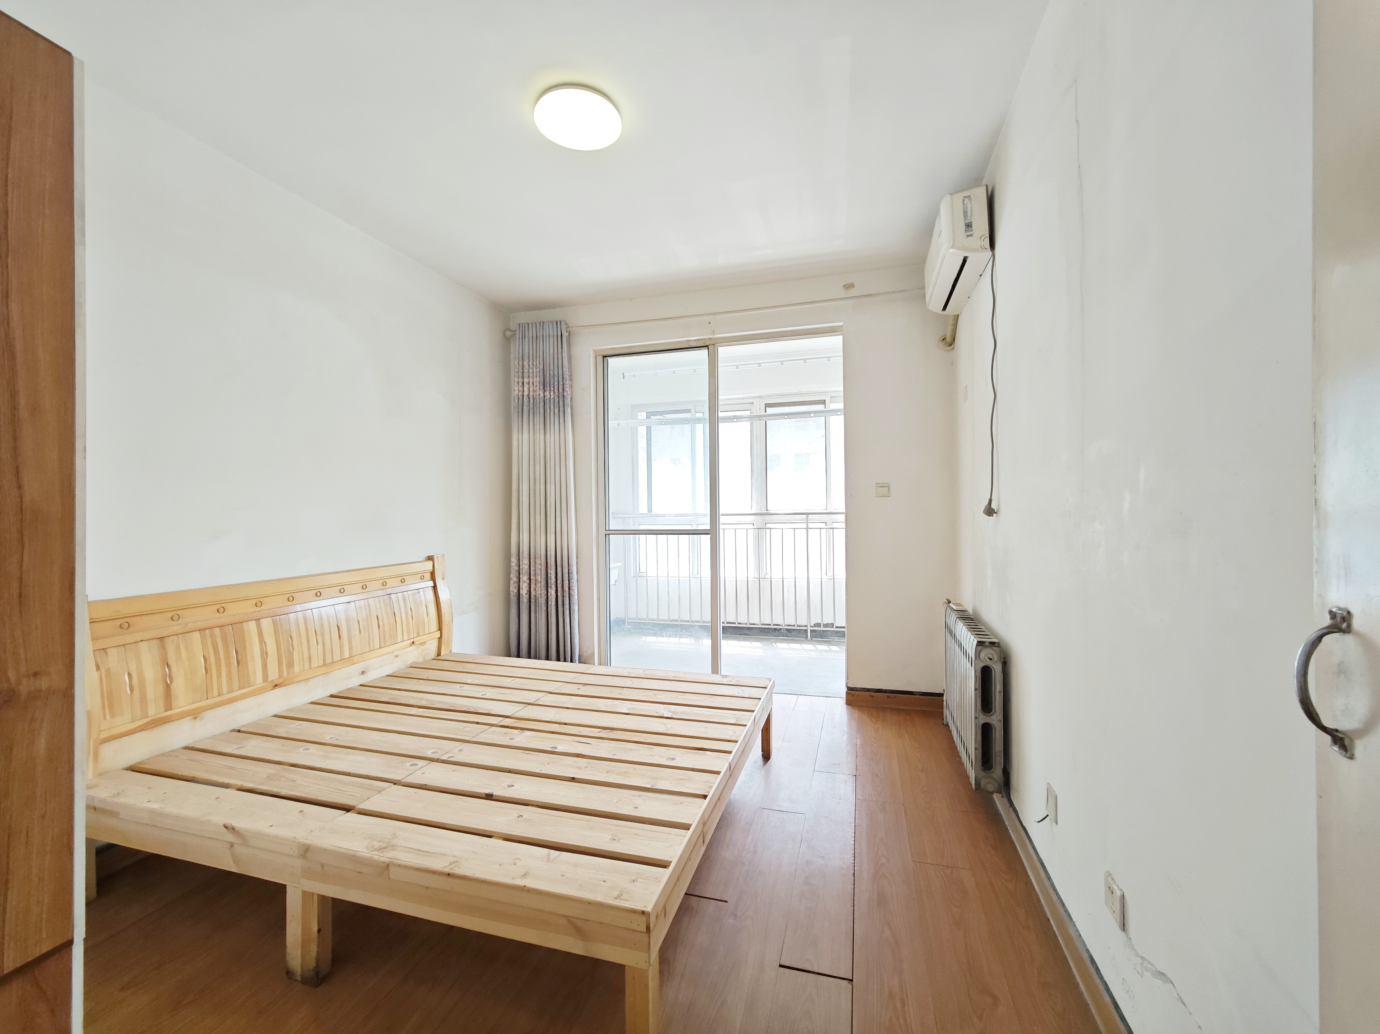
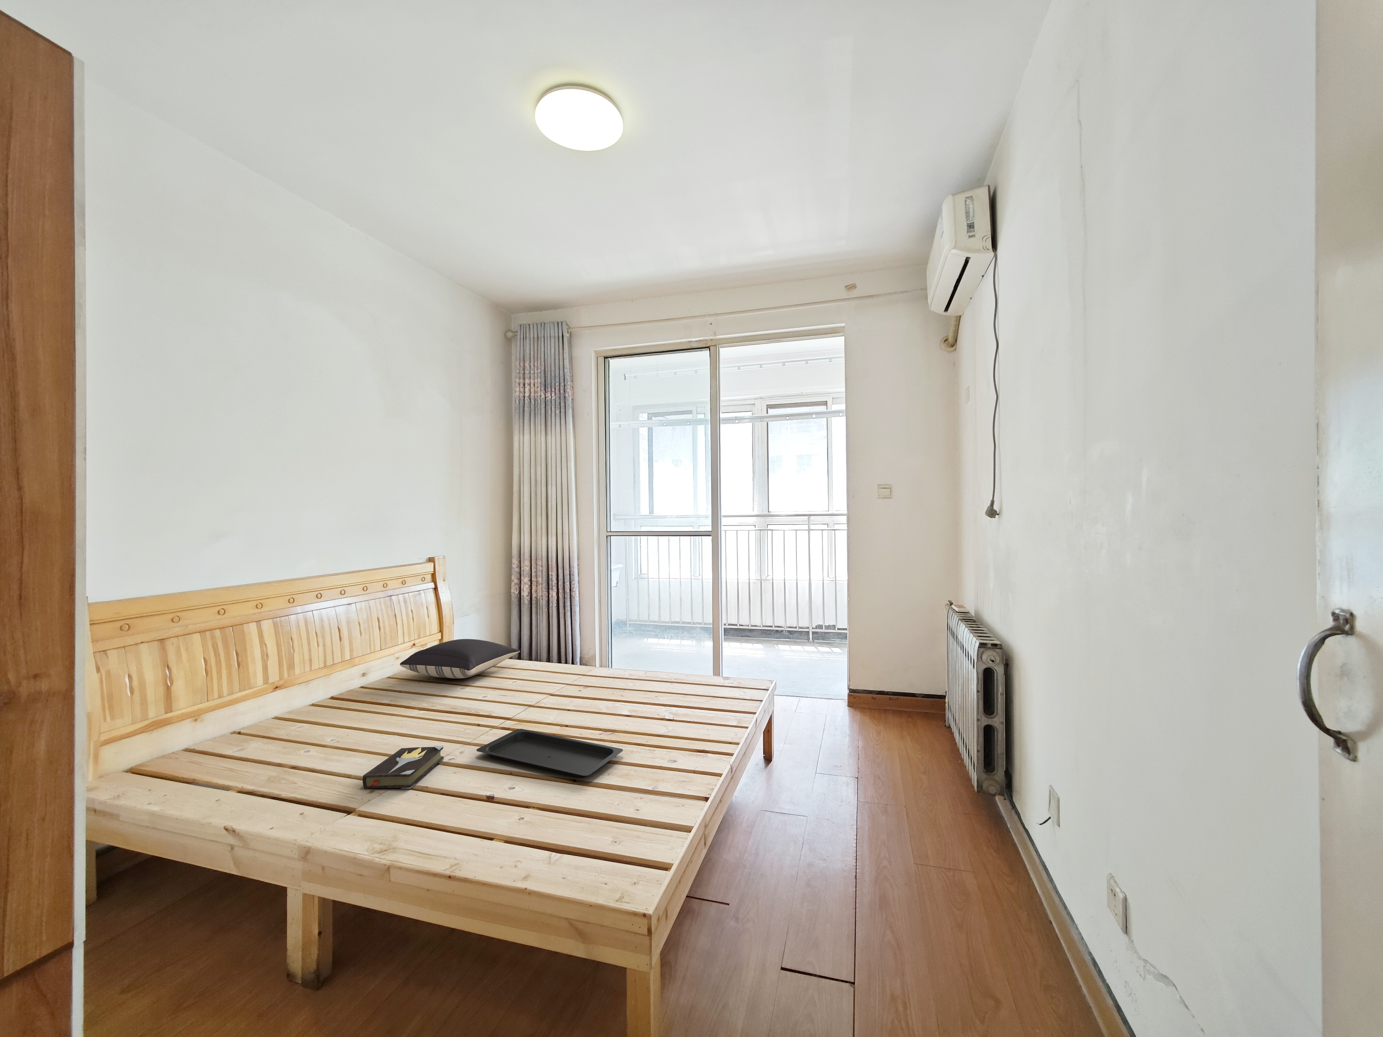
+ pillow [400,638,521,679]
+ serving tray [476,729,623,778]
+ hardback book [363,745,444,790]
